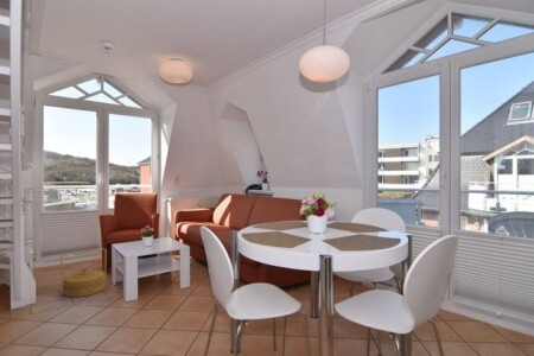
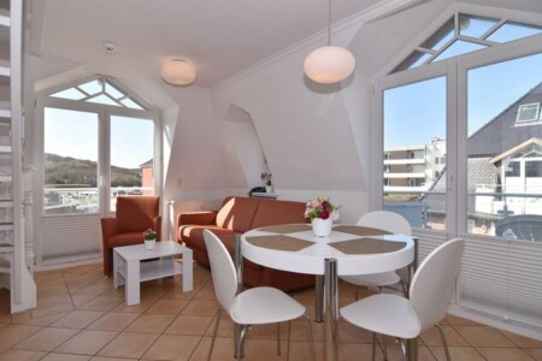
- woven basket [59,247,108,298]
